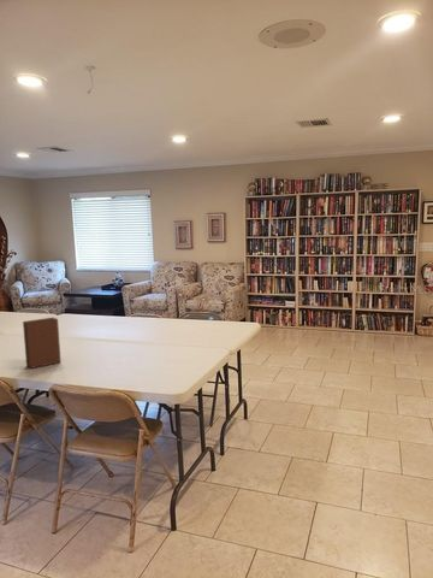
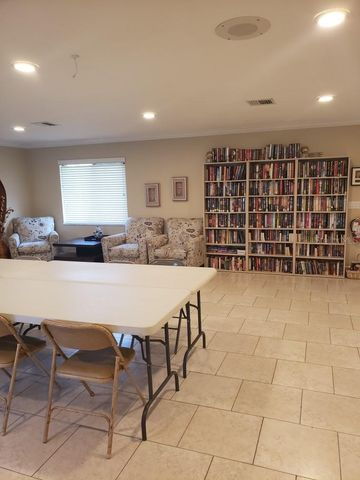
- book [22,317,63,370]
